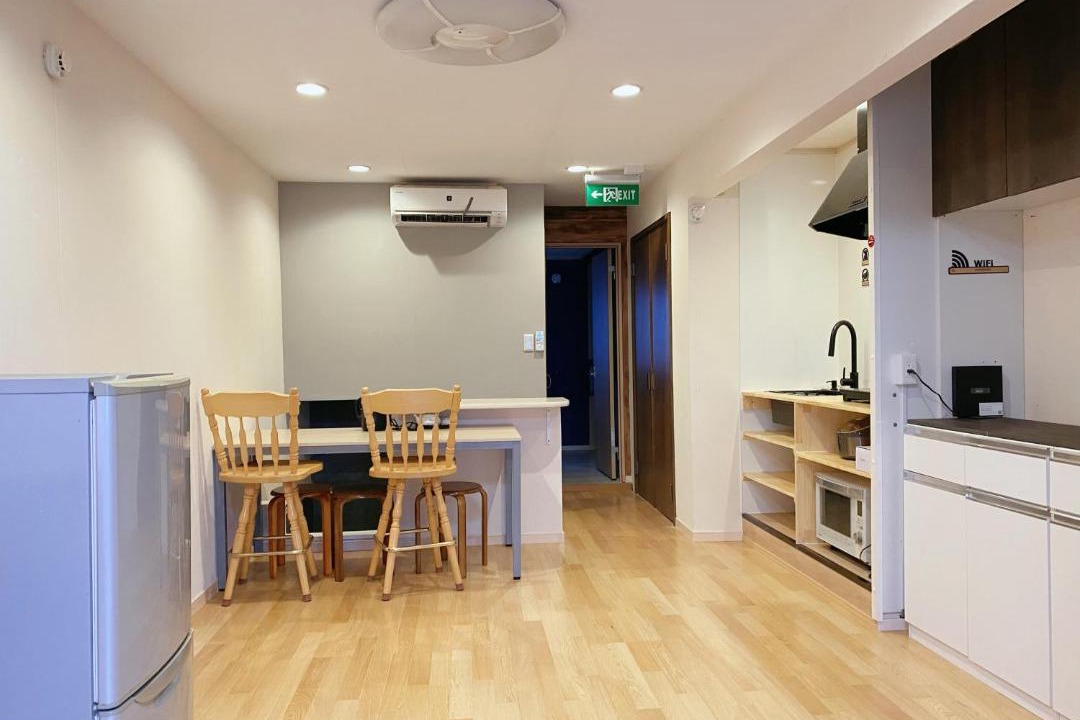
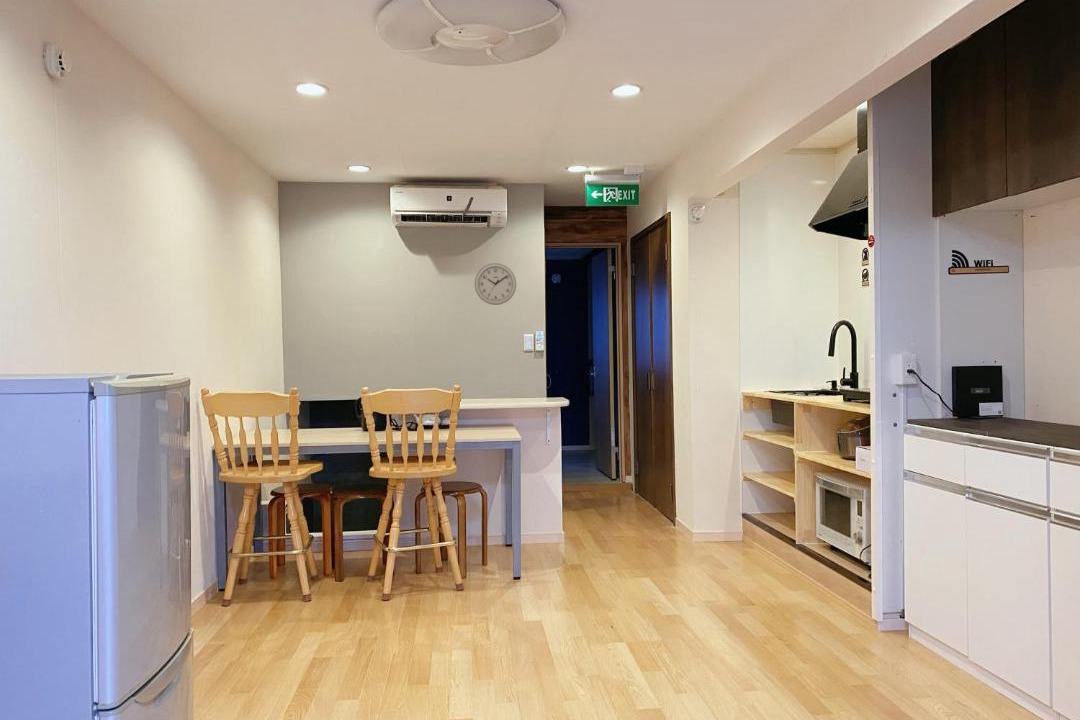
+ wall clock [474,262,517,306]
